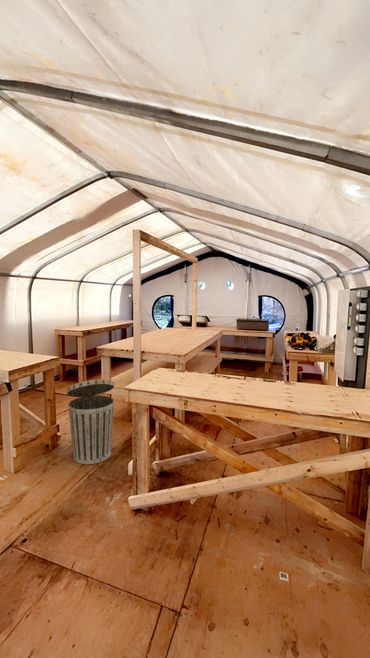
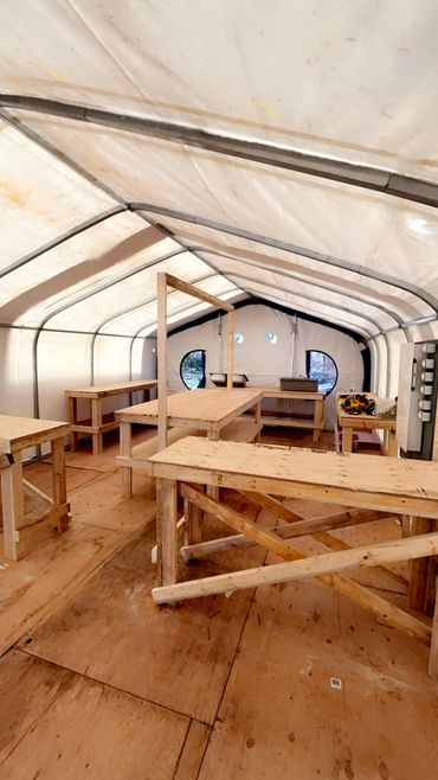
- trash can [66,379,115,465]
